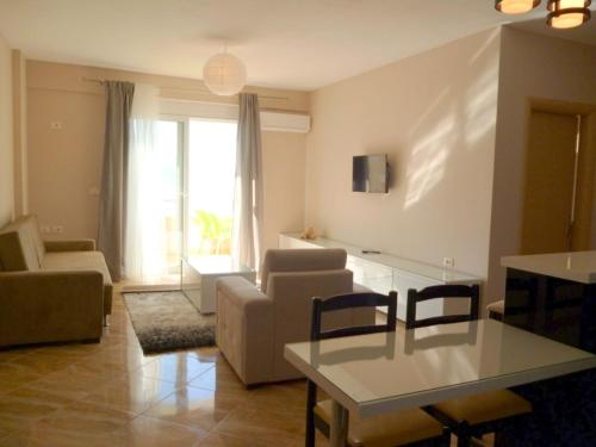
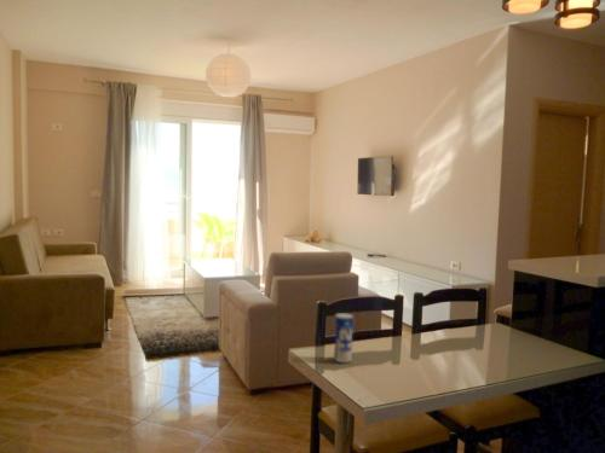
+ beverage can [333,312,355,364]
